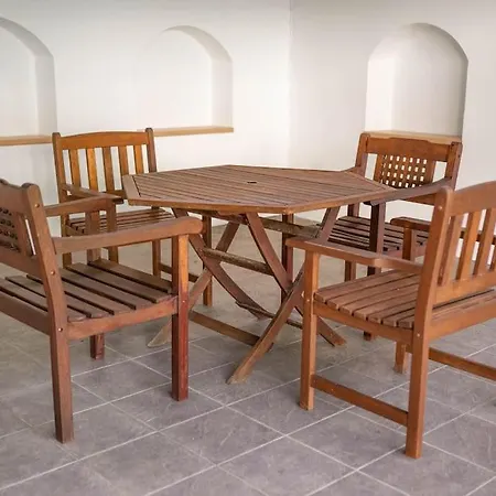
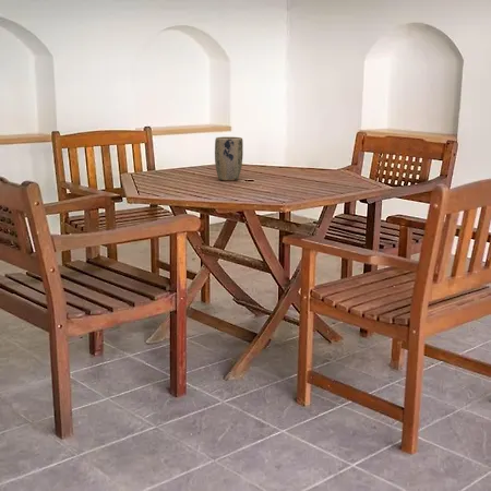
+ plant pot [214,135,244,182]
